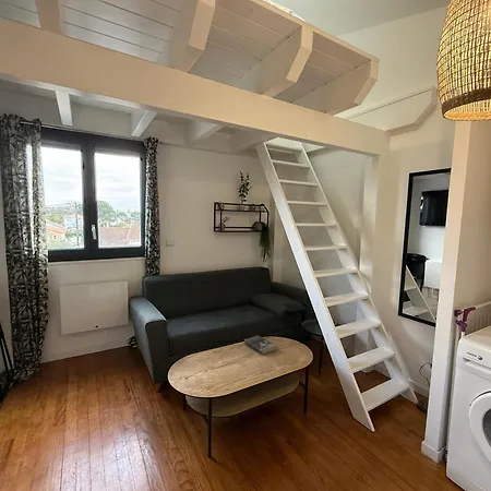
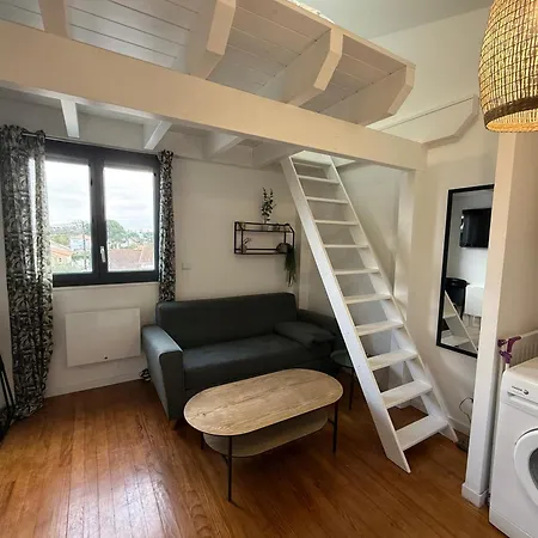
- book [243,334,277,356]
